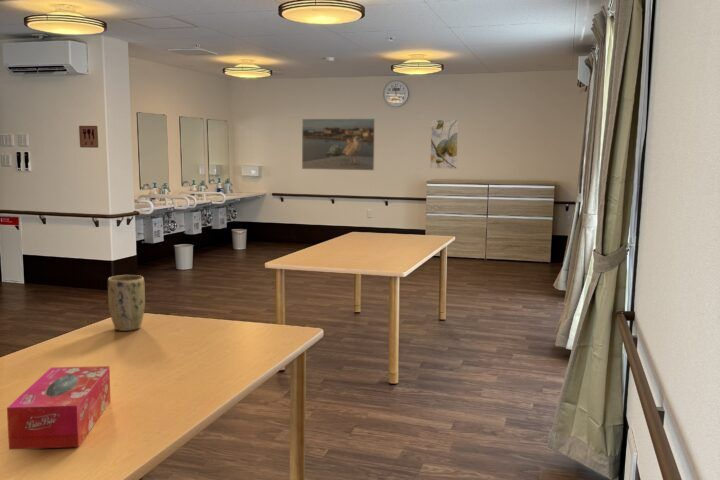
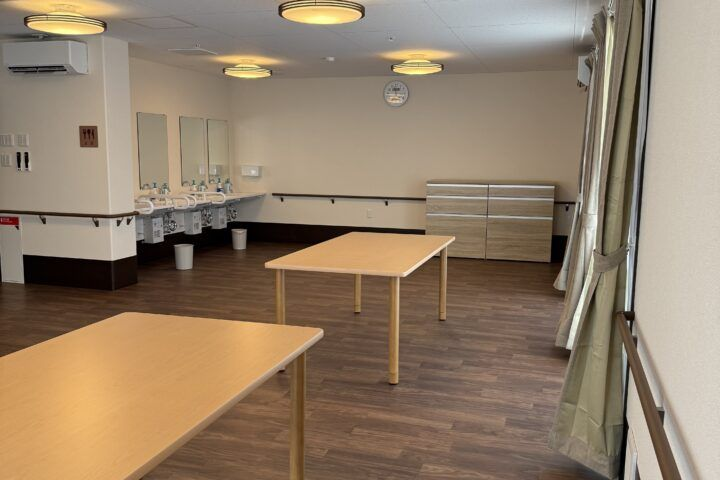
- plant pot [107,274,146,332]
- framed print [301,117,376,171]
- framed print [429,119,460,170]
- tissue box [6,365,112,450]
